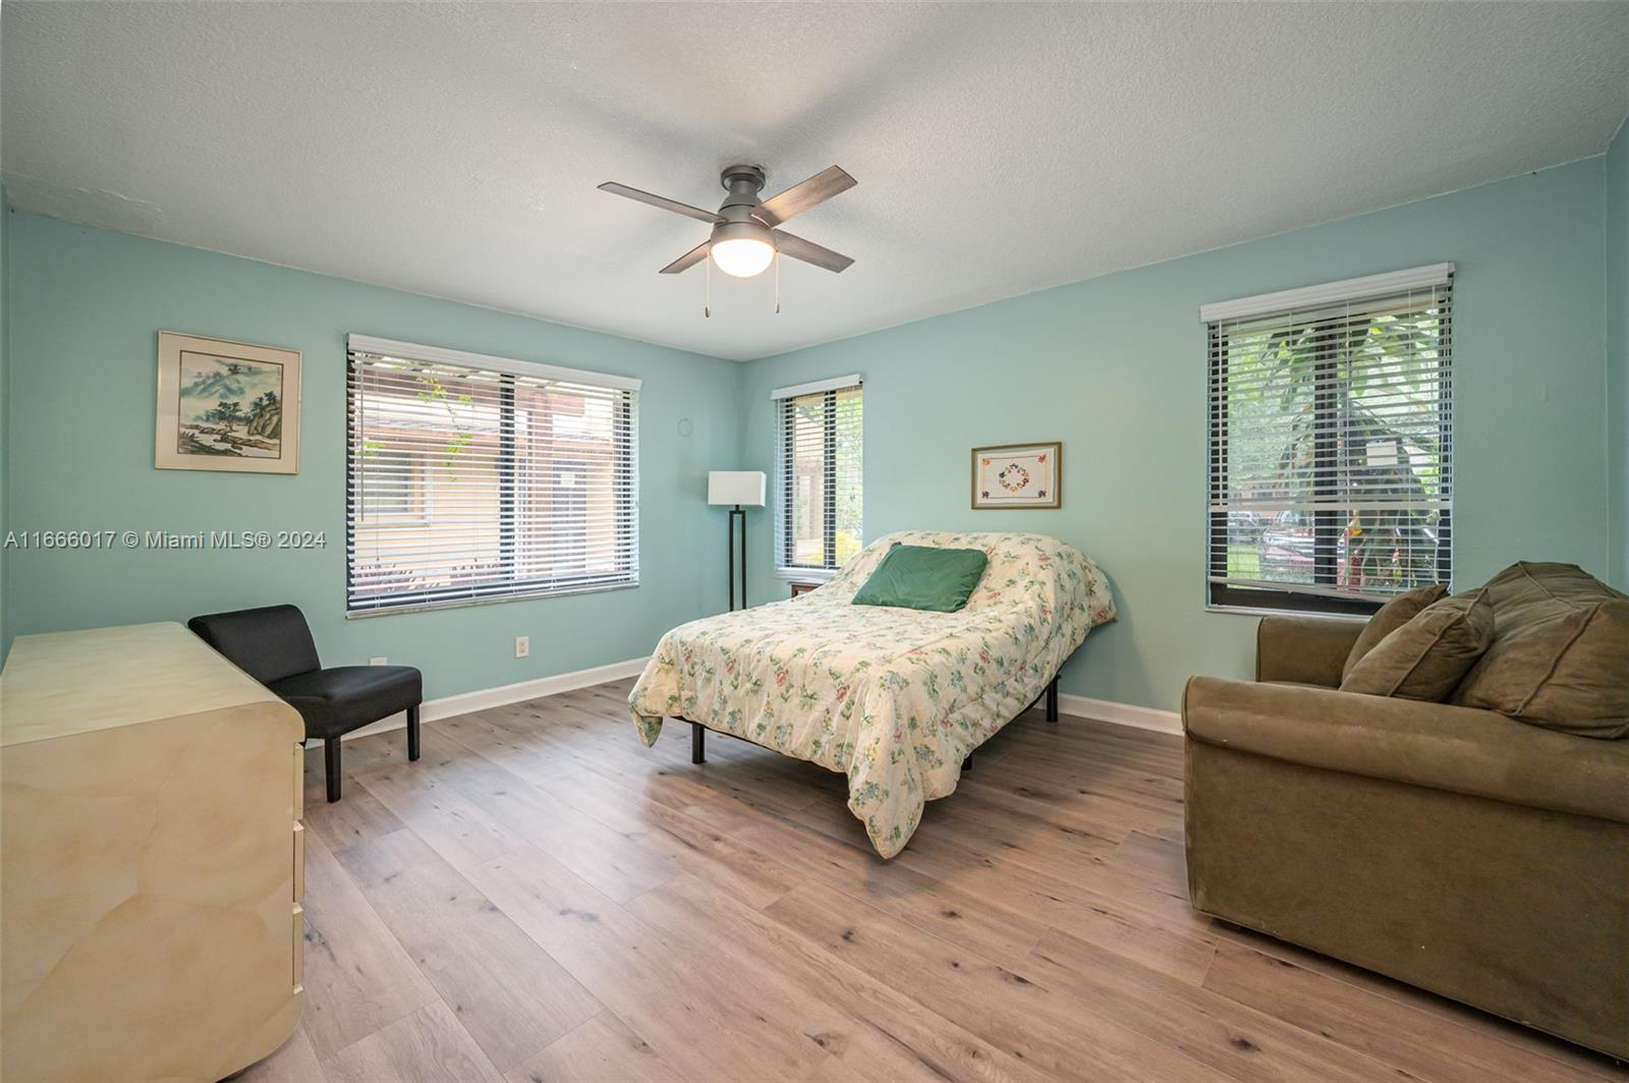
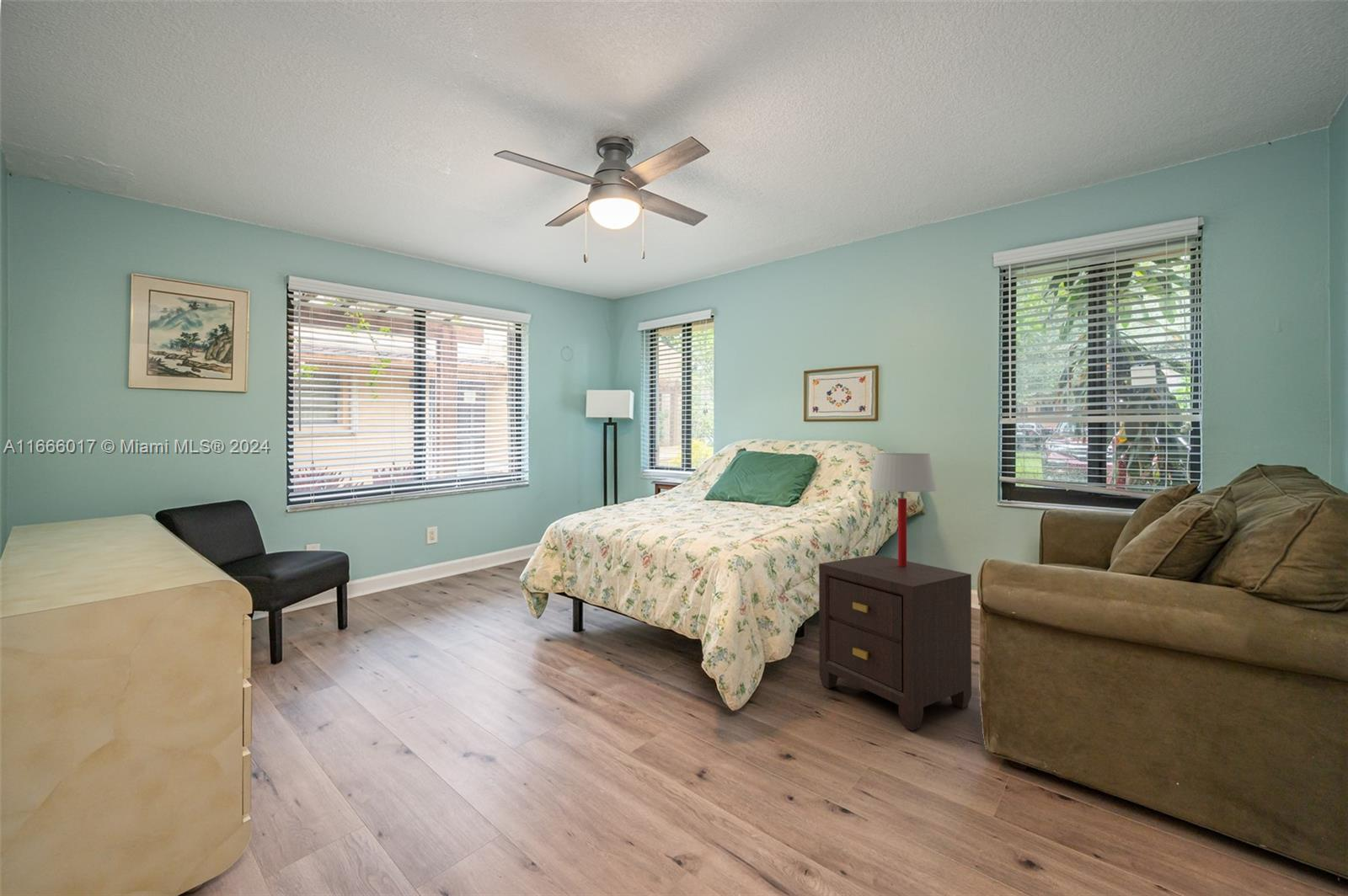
+ table lamp [869,452,938,567]
+ nightstand [818,554,972,731]
